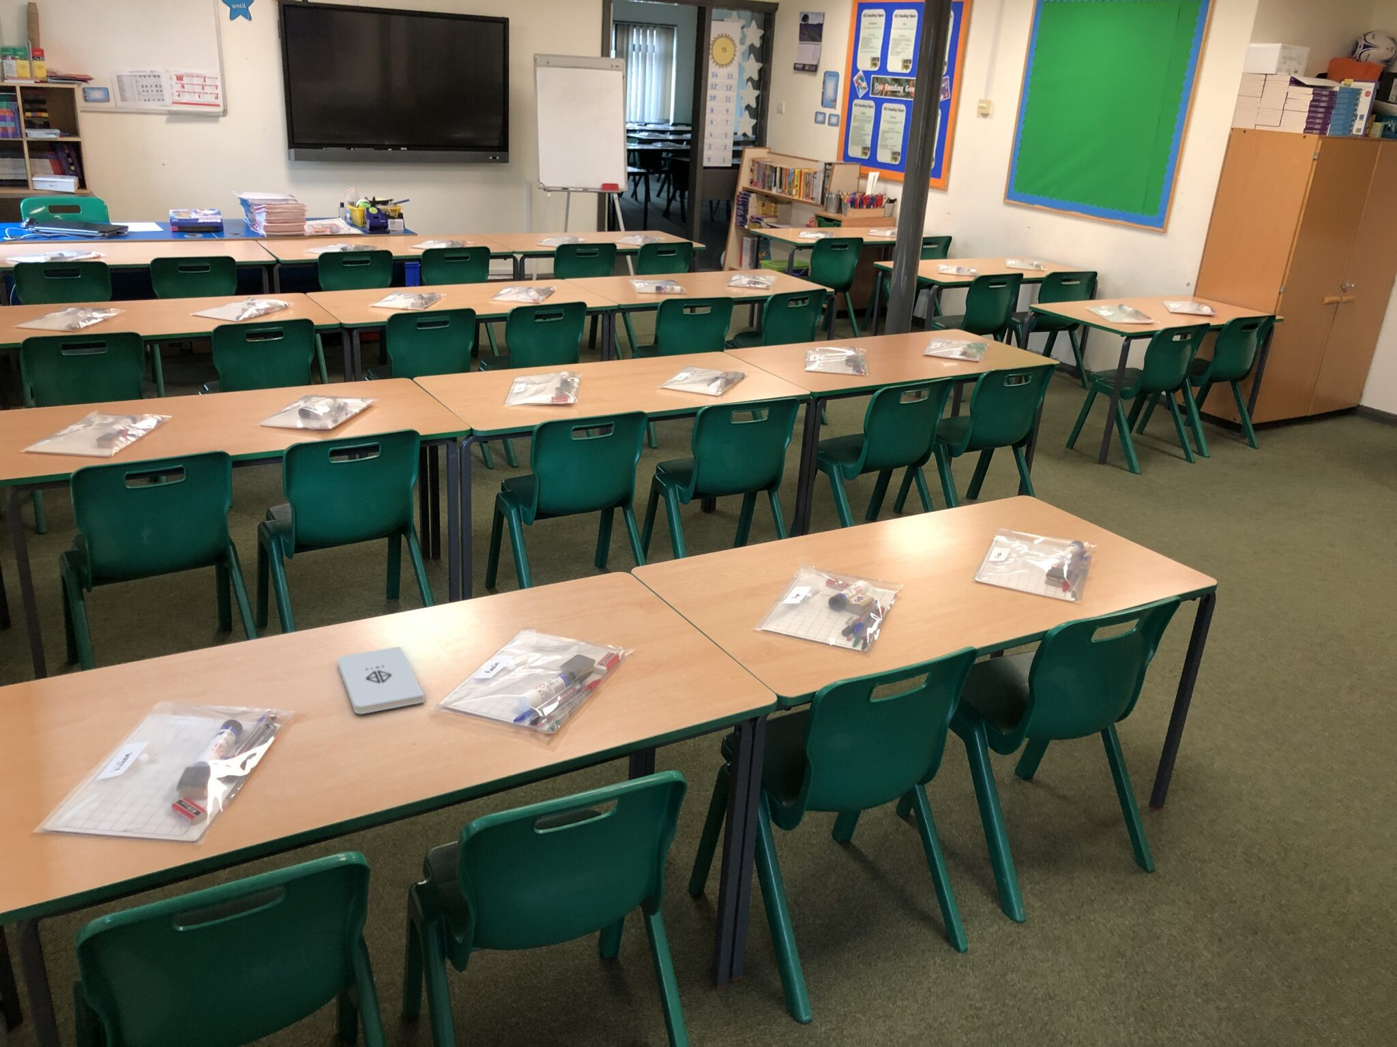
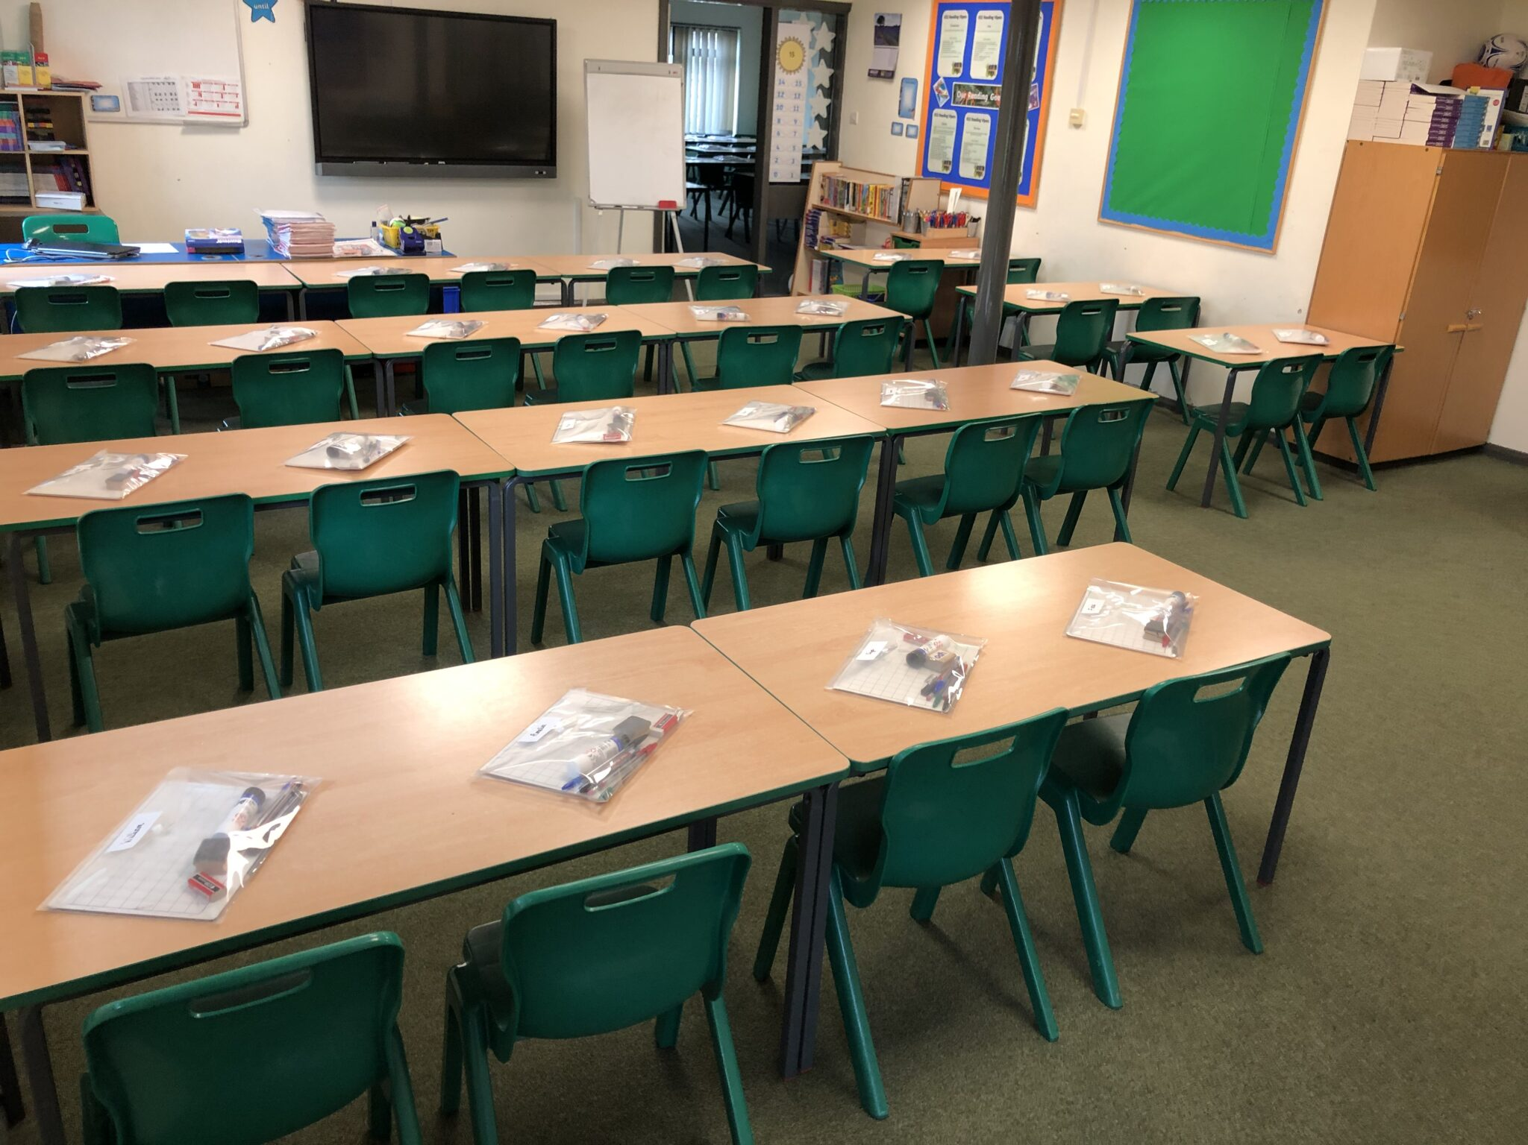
- notepad [337,646,425,715]
